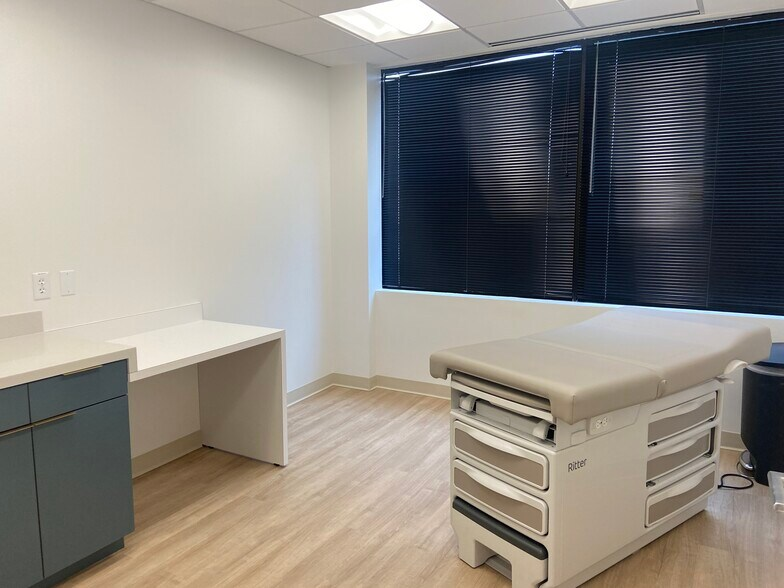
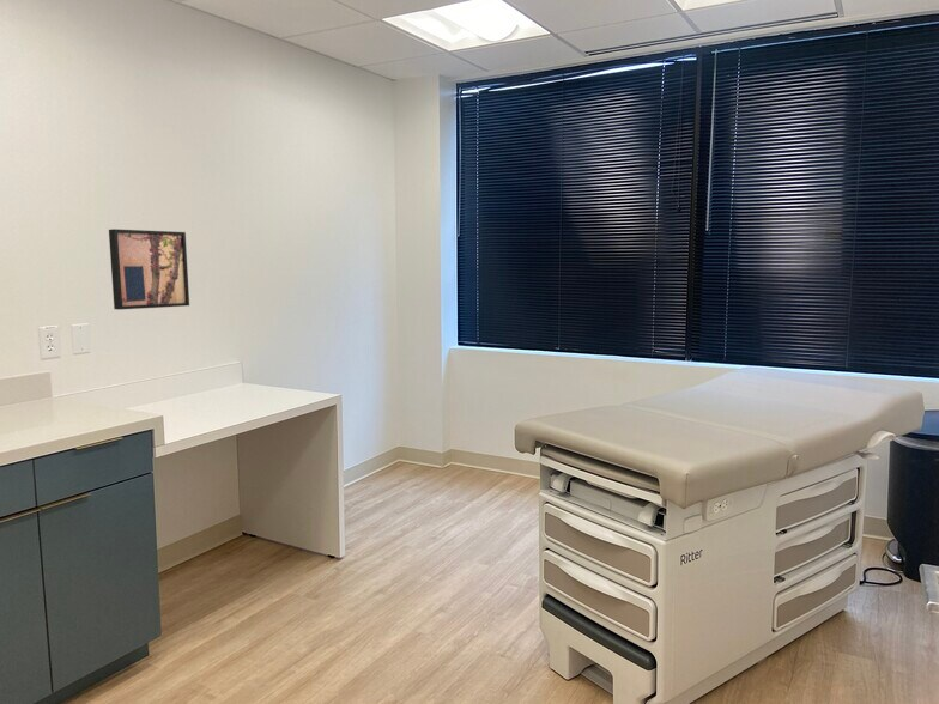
+ wall art [108,227,190,310]
